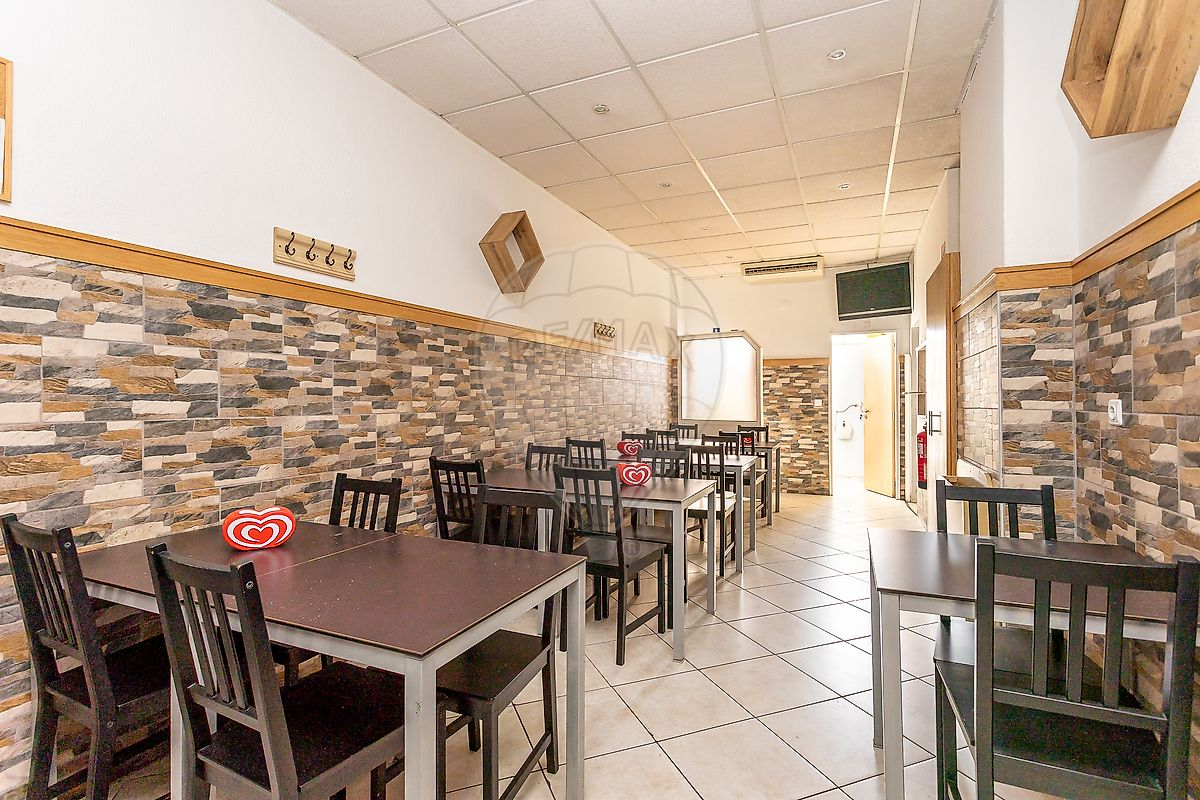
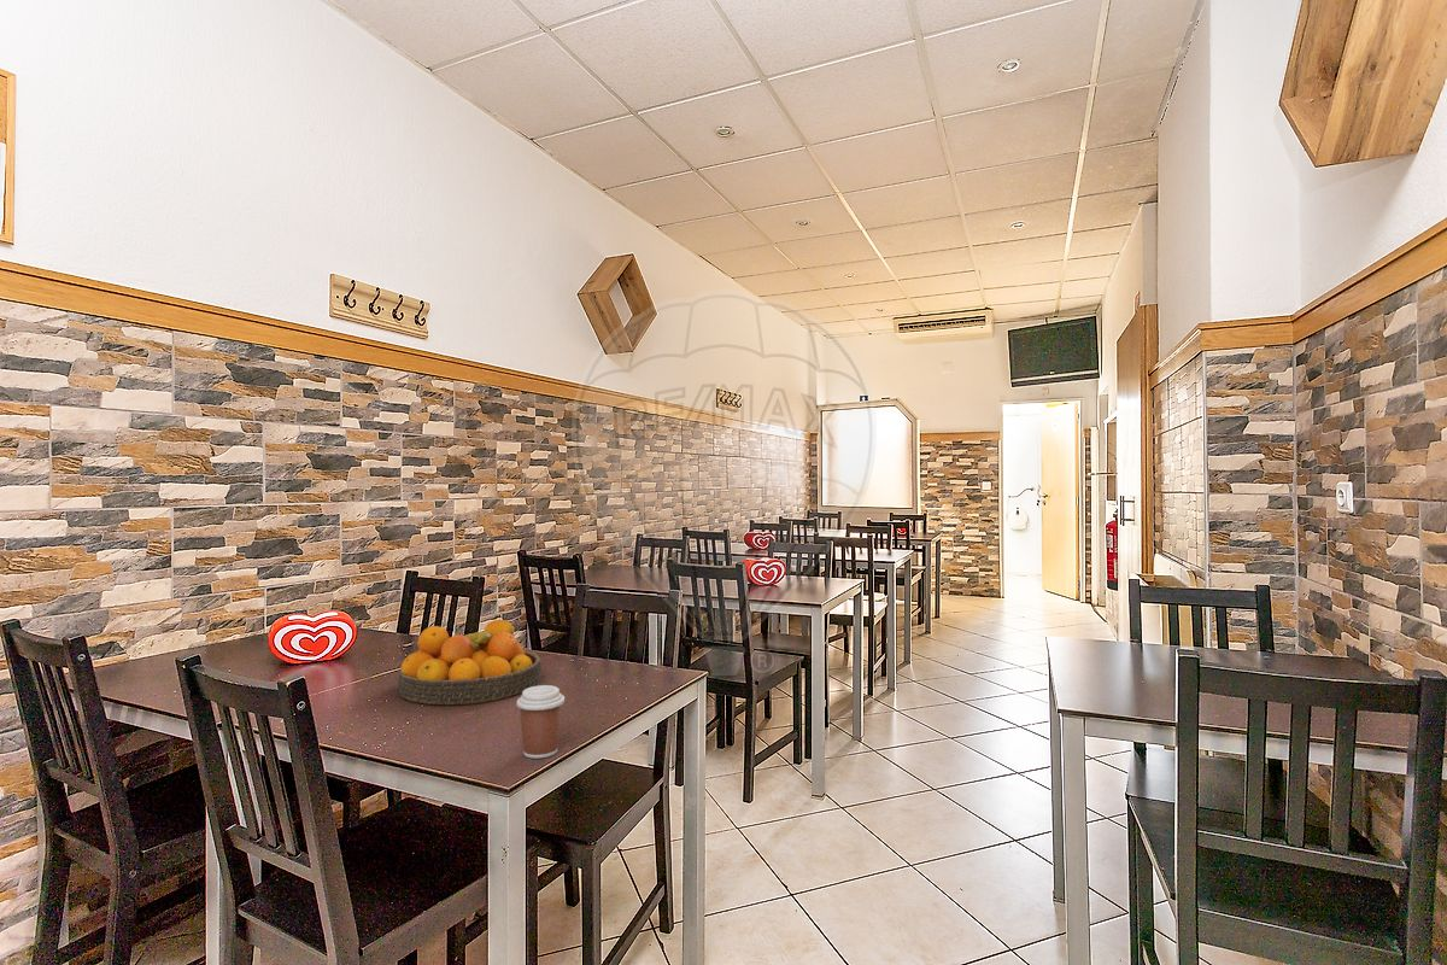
+ fruit bowl [397,618,541,706]
+ coffee cup [515,684,566,760]
